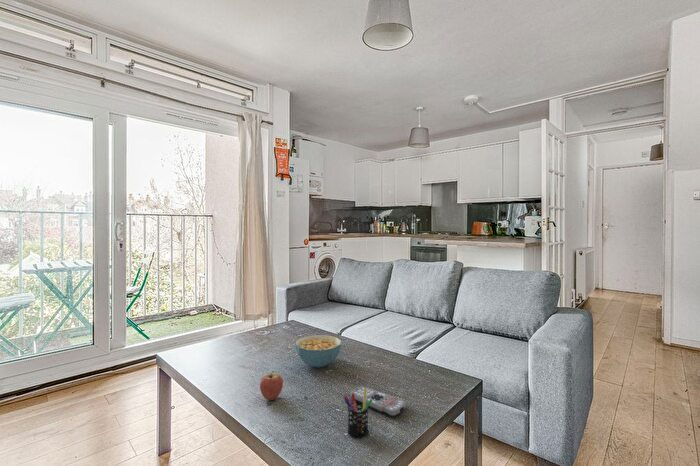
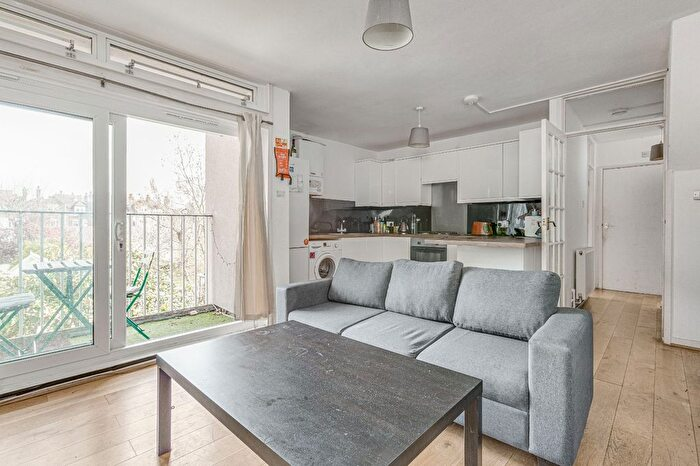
- remote control [349,386,407,418]
- pen holder [342,388,372,439]
- fruit [259,369,284,401]
- cereal bowl [294,334,342,368]
